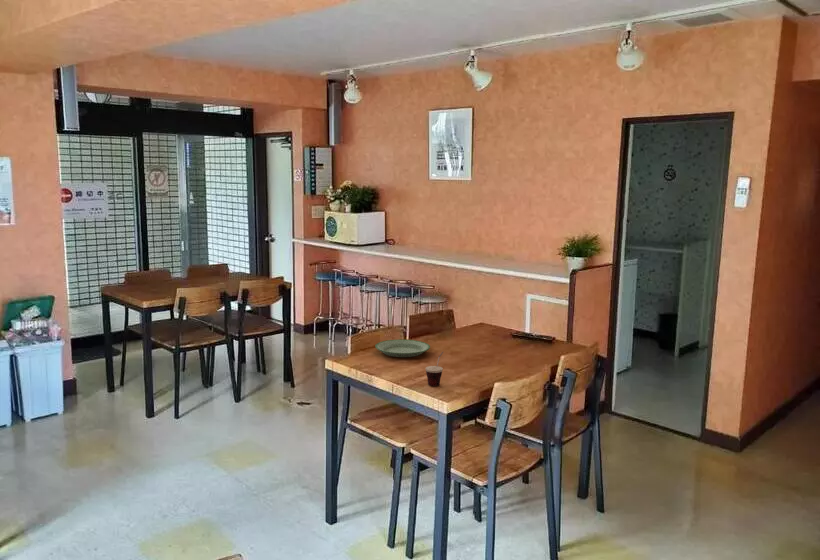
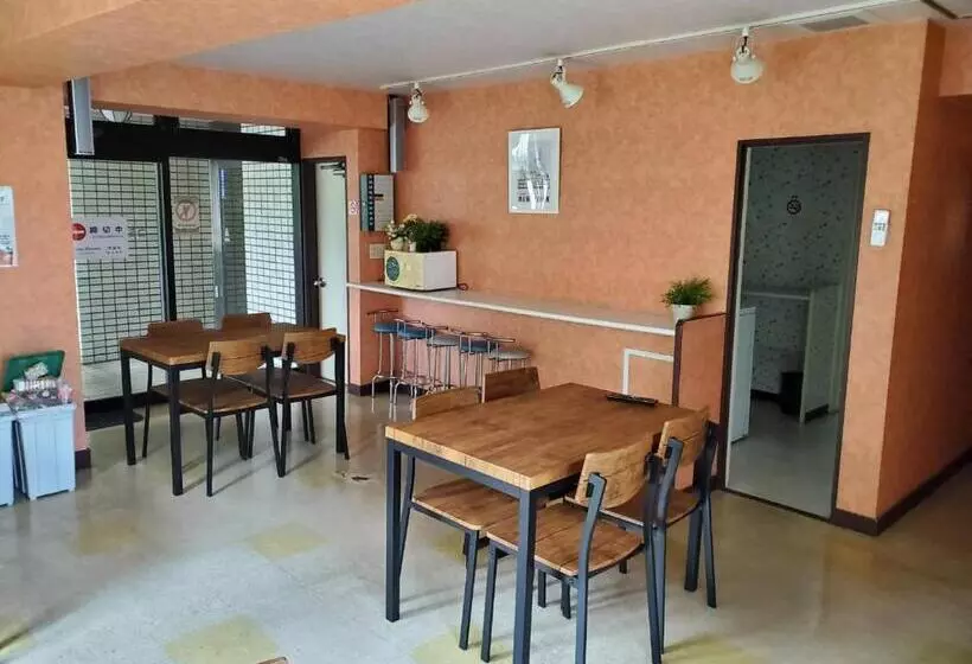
- cup [425,351,444,387]
- plate [374,338,431,358]
